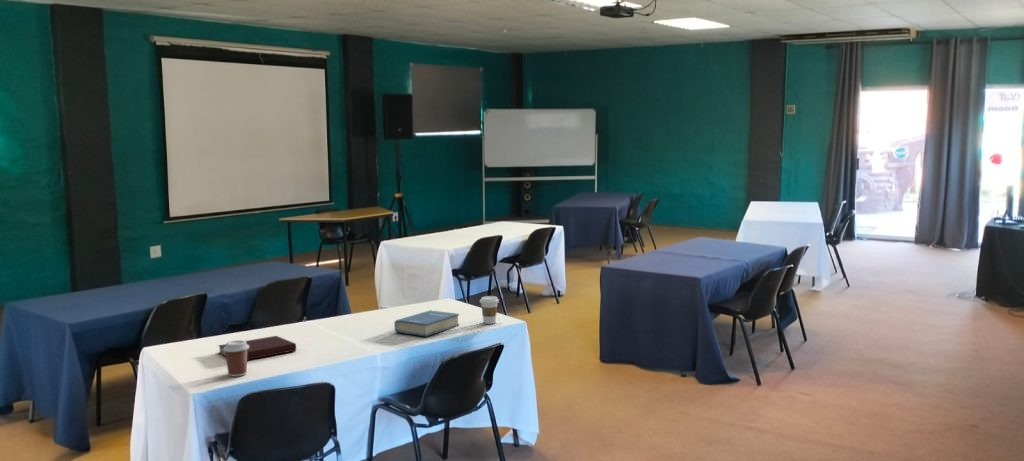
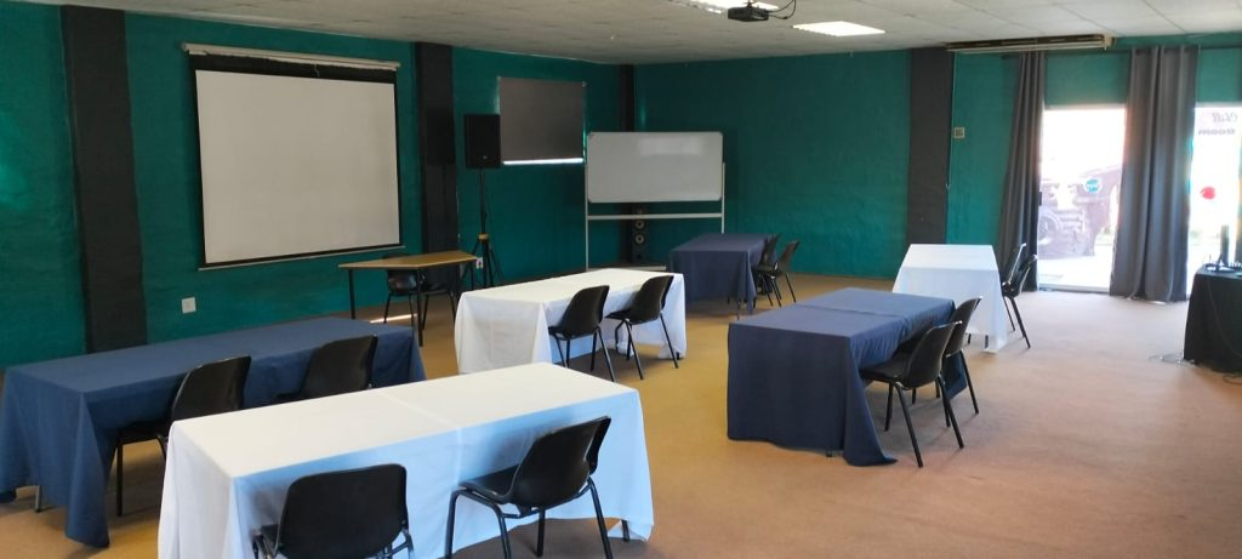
- coffee cup [479,295,500,325]
- notebook [217,335,297,361]
- coffee cup [223,339,249,377]
- hardback book [394,309,460,337]
